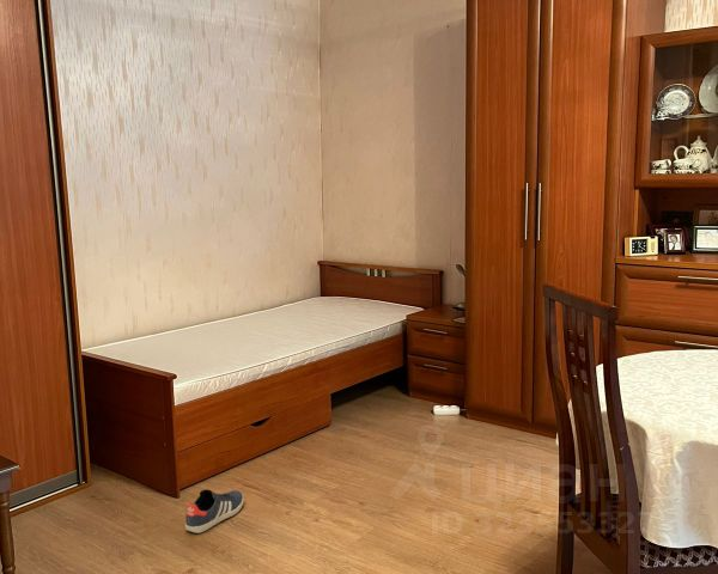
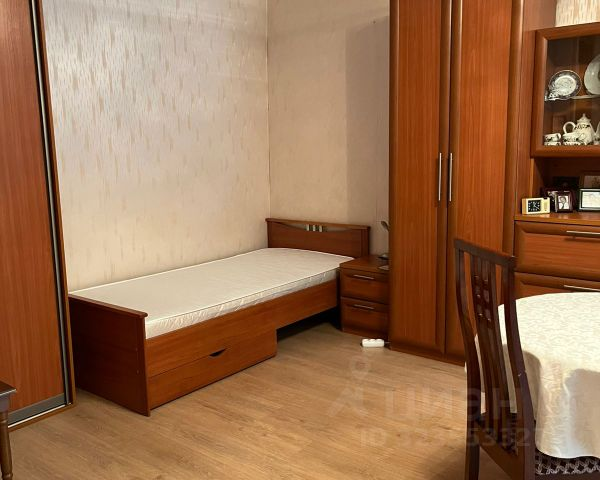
- sneaker [184,488,244,535]
